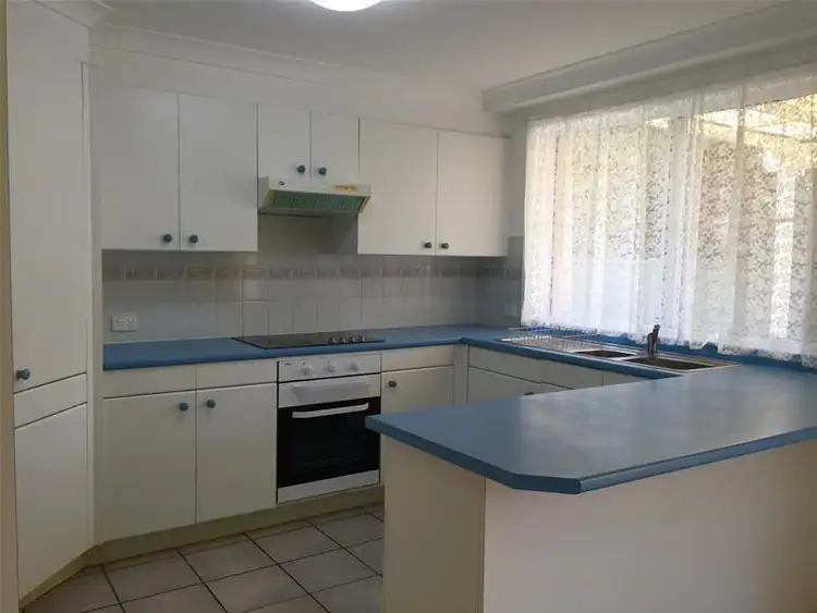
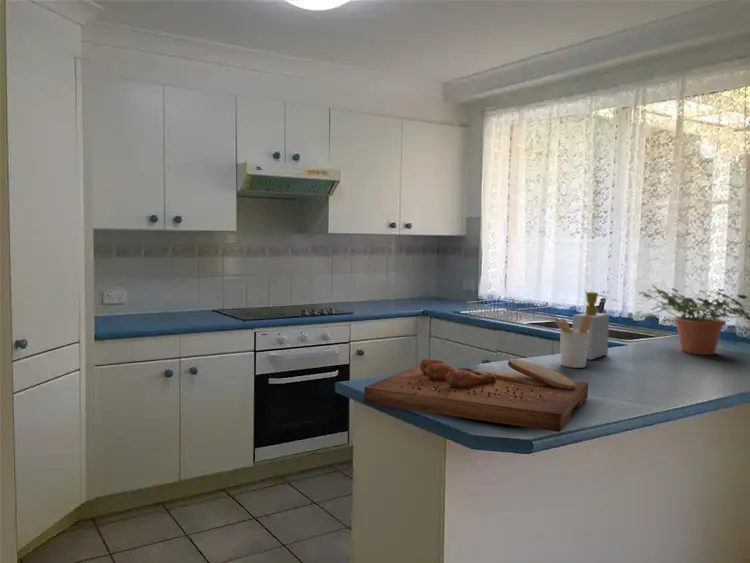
+ potted plant [629,284,750,356]
+ cutting board [363,358,589,433]
+ soap bottle [571,291,610,361]
+ utensil holder [551,315,592,369]
